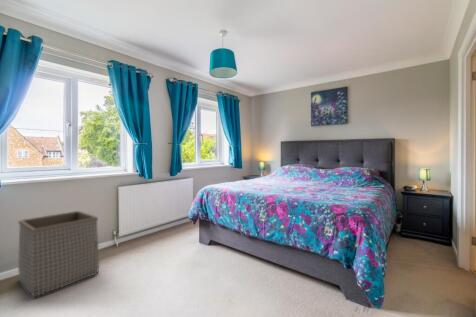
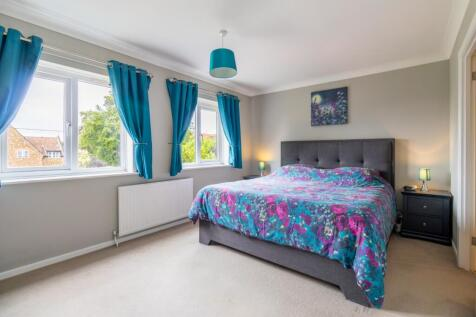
- laundry basket [17,210,101,299]
